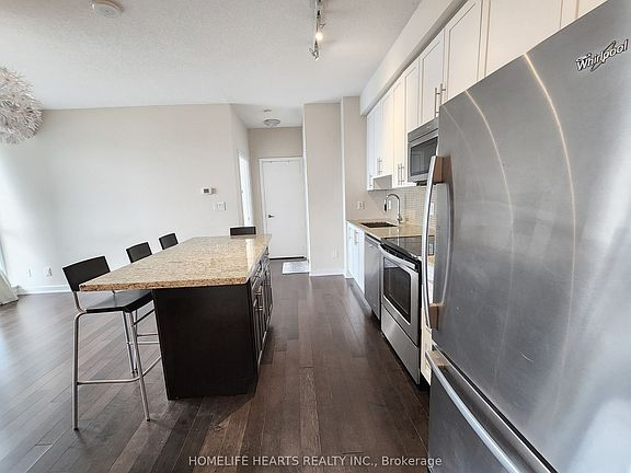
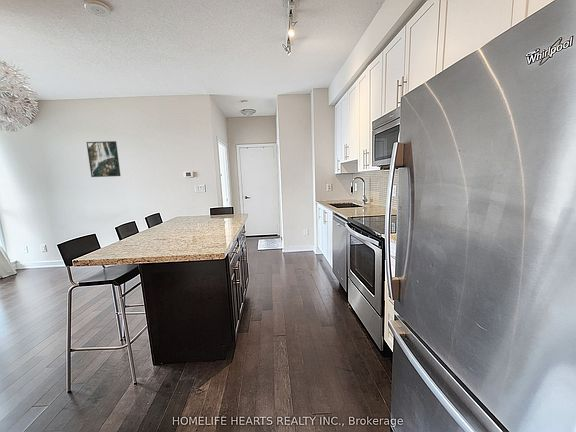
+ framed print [85,140,122,178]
